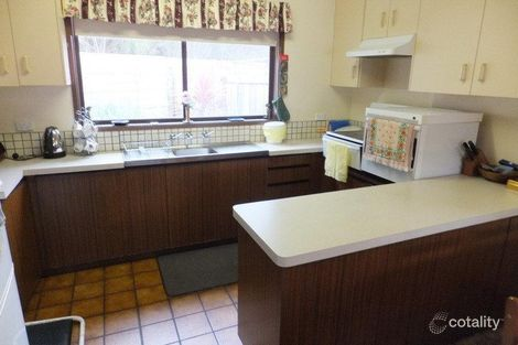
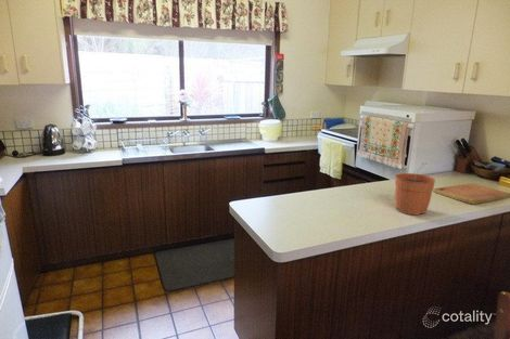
+ cutting board [433,182,510,205]
+ plant pot [394,161,436,217]
